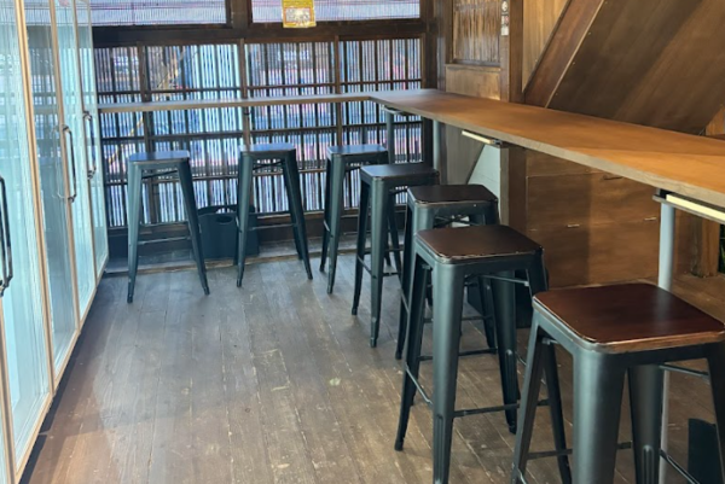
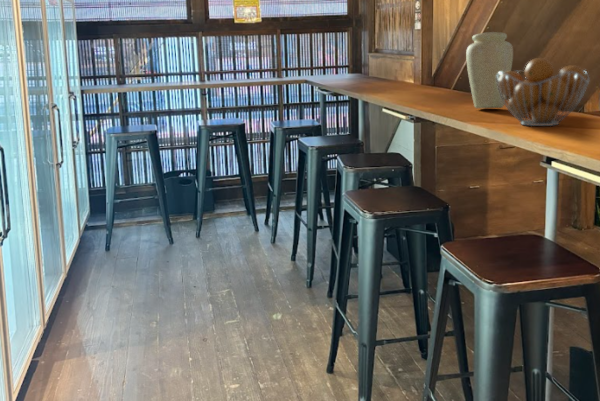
+ vase [465,31,514,109]
+ fruit basket [496,57,590,127]
